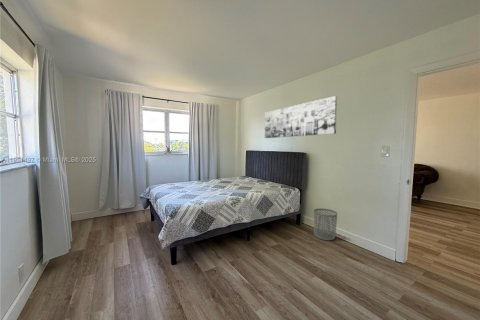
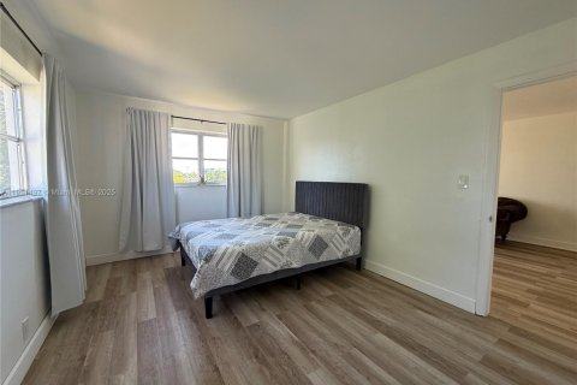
- waste bin [313,208,338,241]
- wall art [264,95,338,139]
